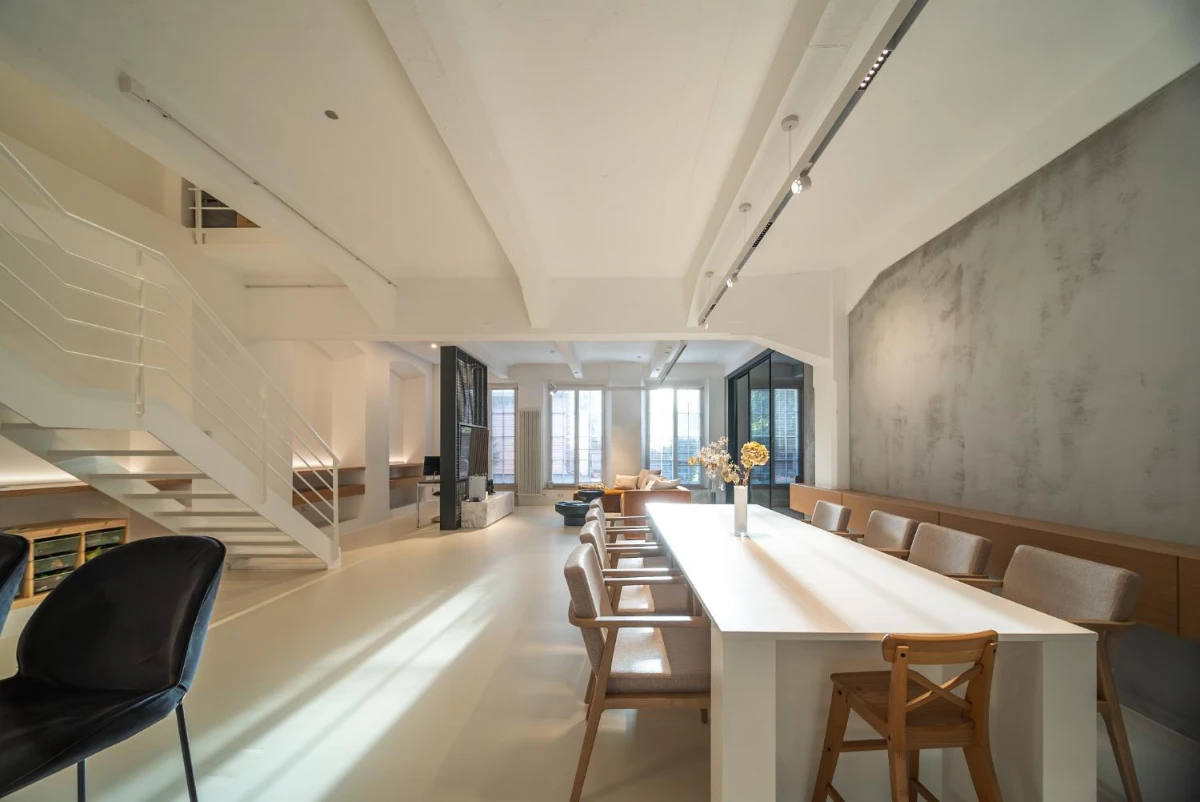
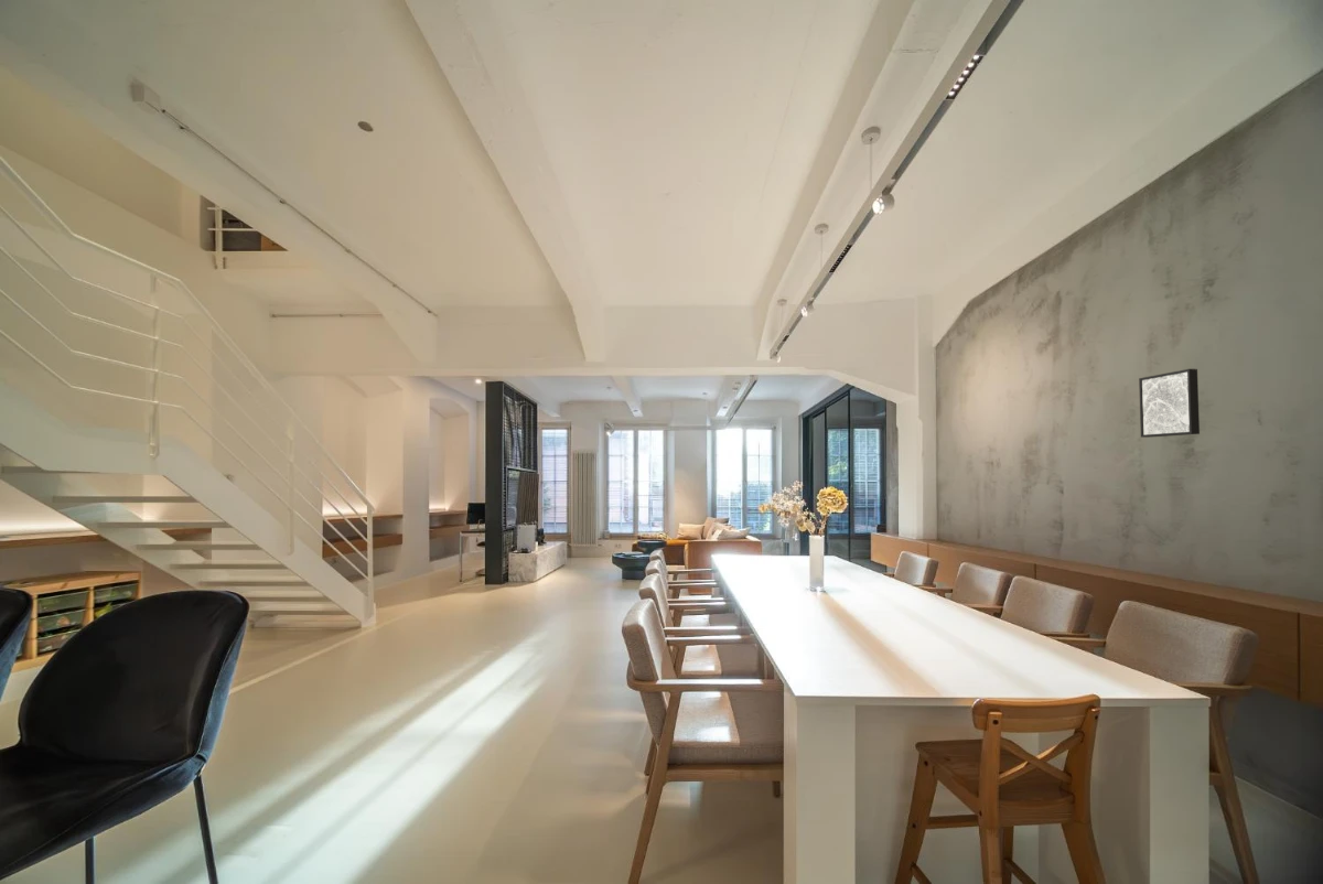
+ wall art [1138,368,1201,439]
